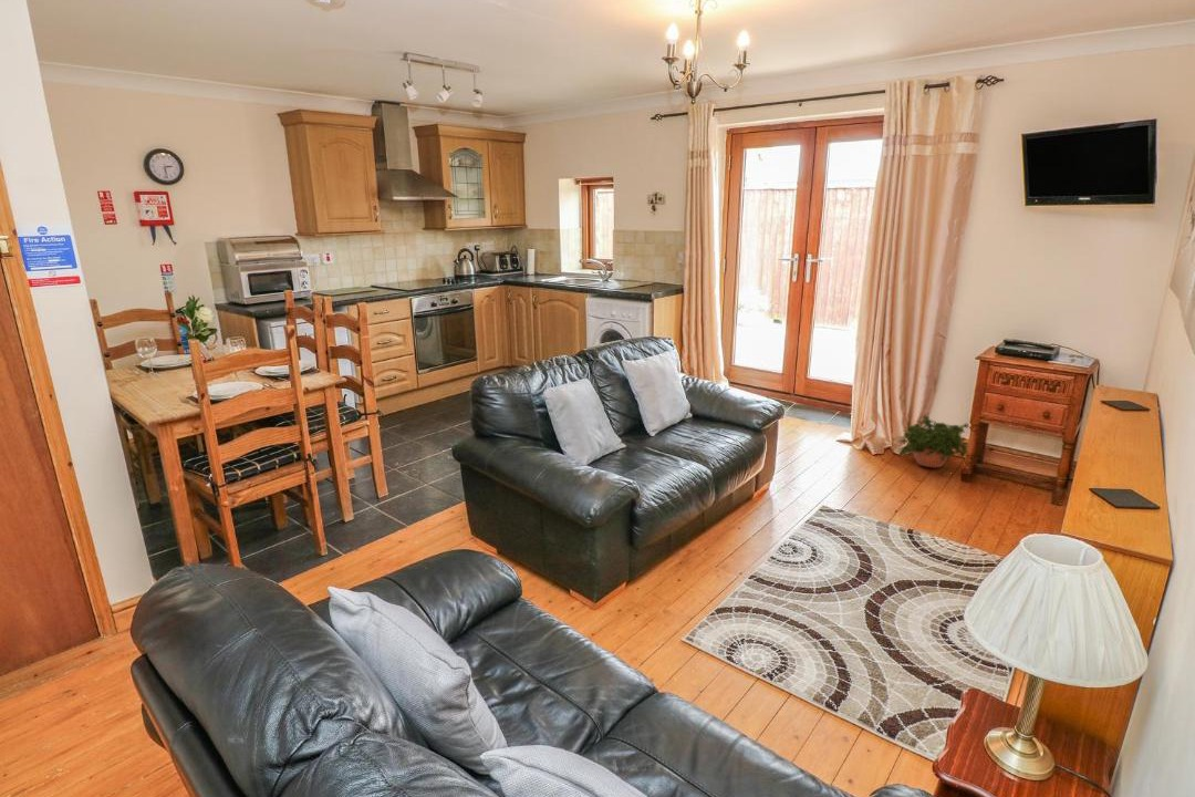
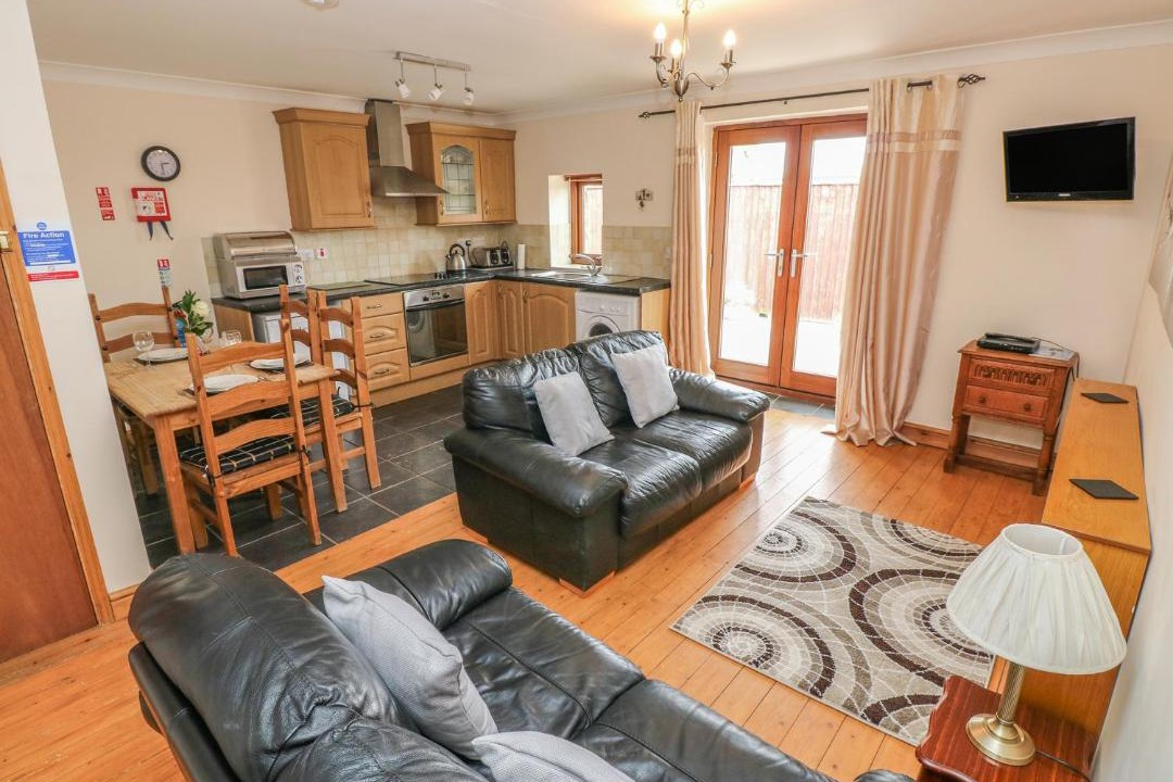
- potted plant [896,414,970,475]
